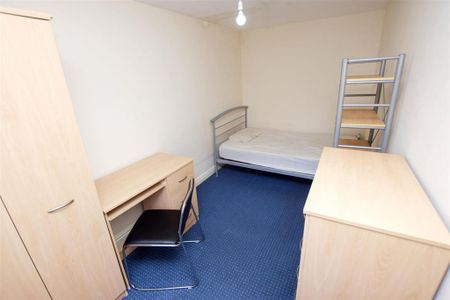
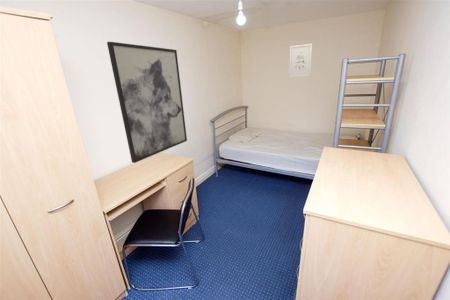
+ wall art [288,43,313,78]
+ wall art [106,41,188,164]
